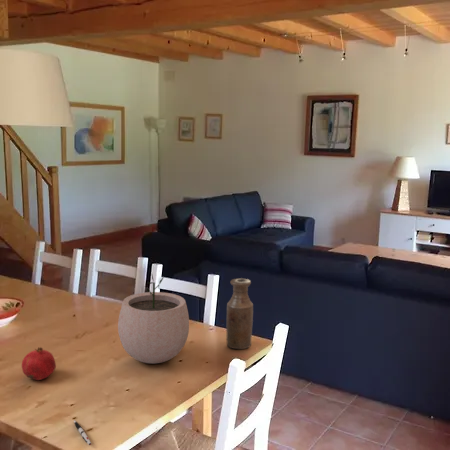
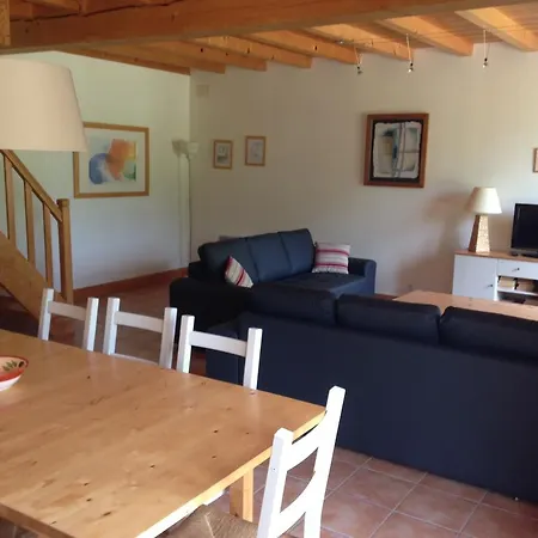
- bottle [225,277,254,350]
- pen [73,419,92,446]
- plant pot [117,274,190,364]
- fruit [21,346,57,381]
